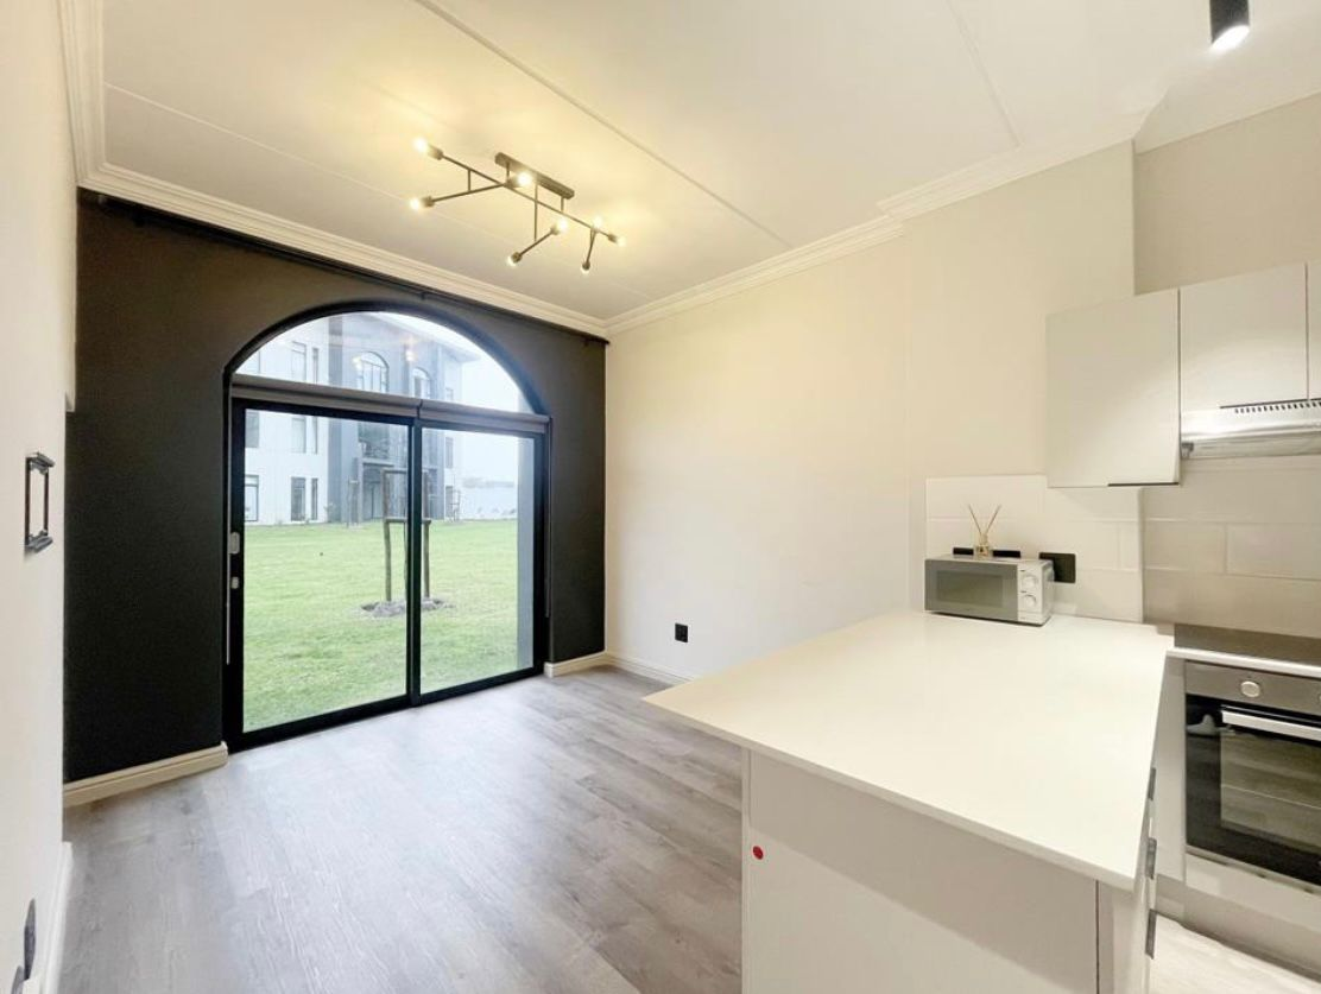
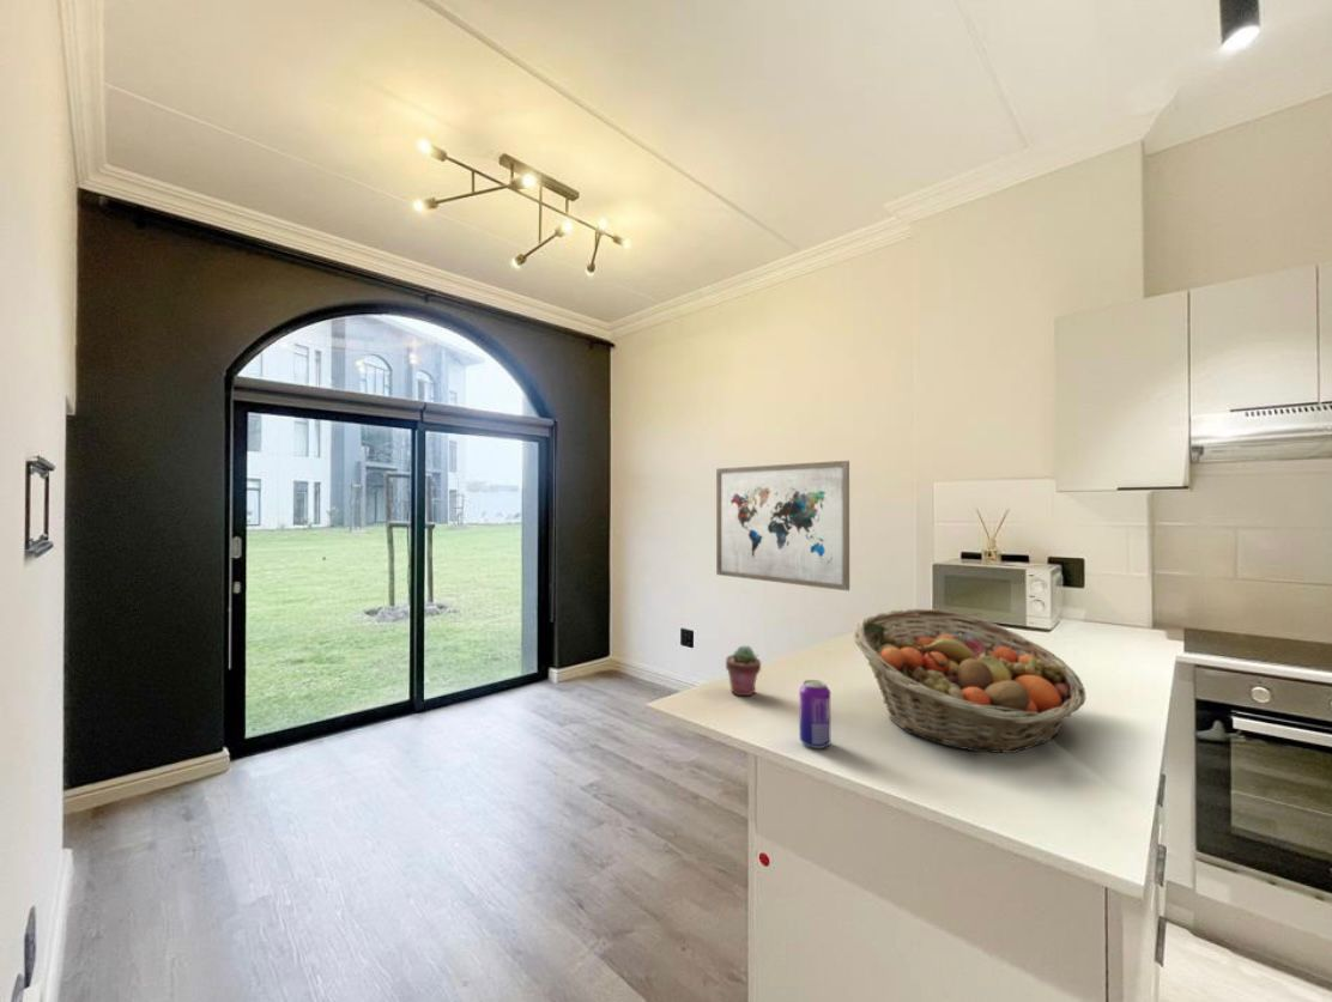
+ beverage can [799,679,831,749]
+ fruit basket [853,607,1086,754]
+ potted succulent [725,644,762,697]
+ wall art [715,460,850,593]
